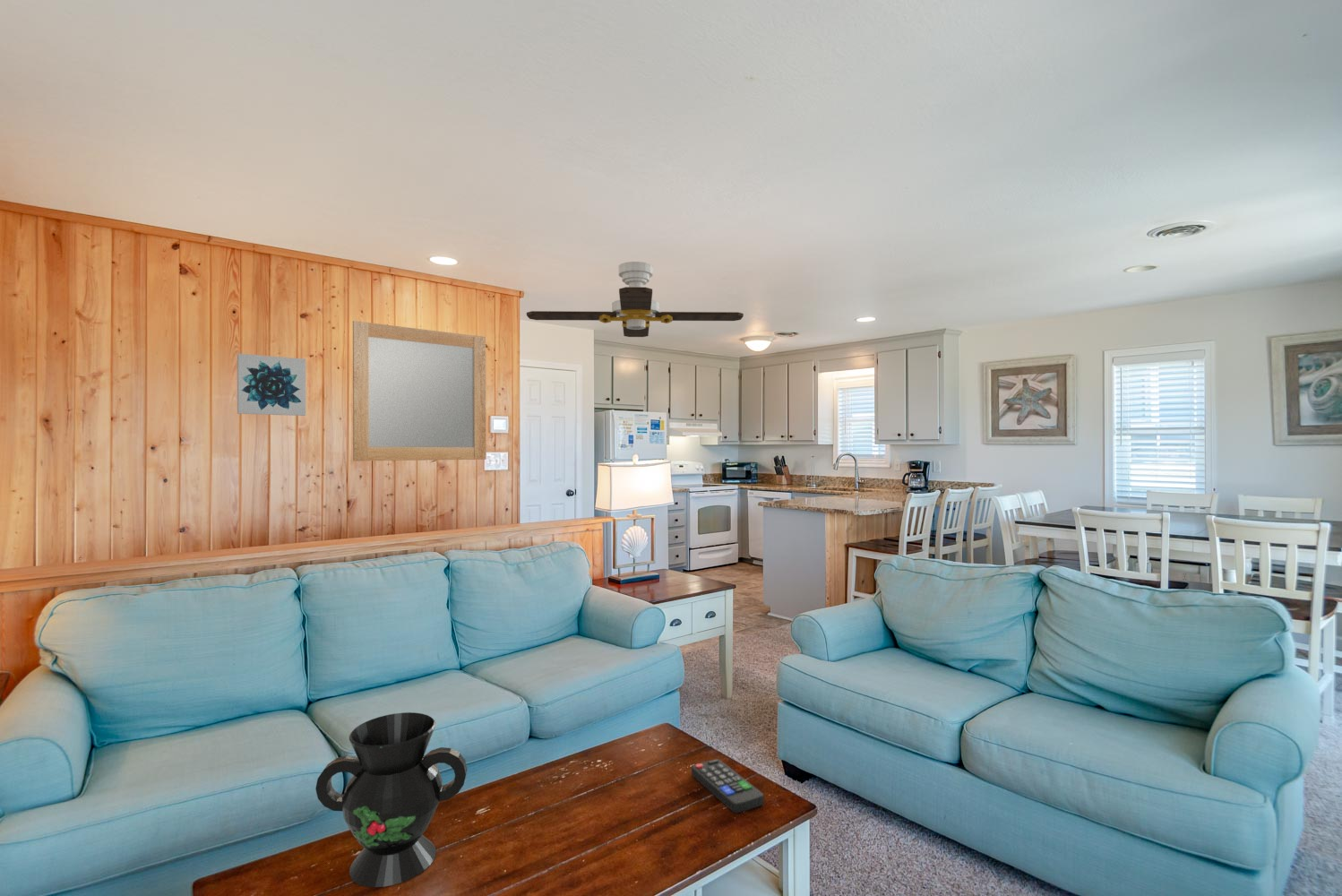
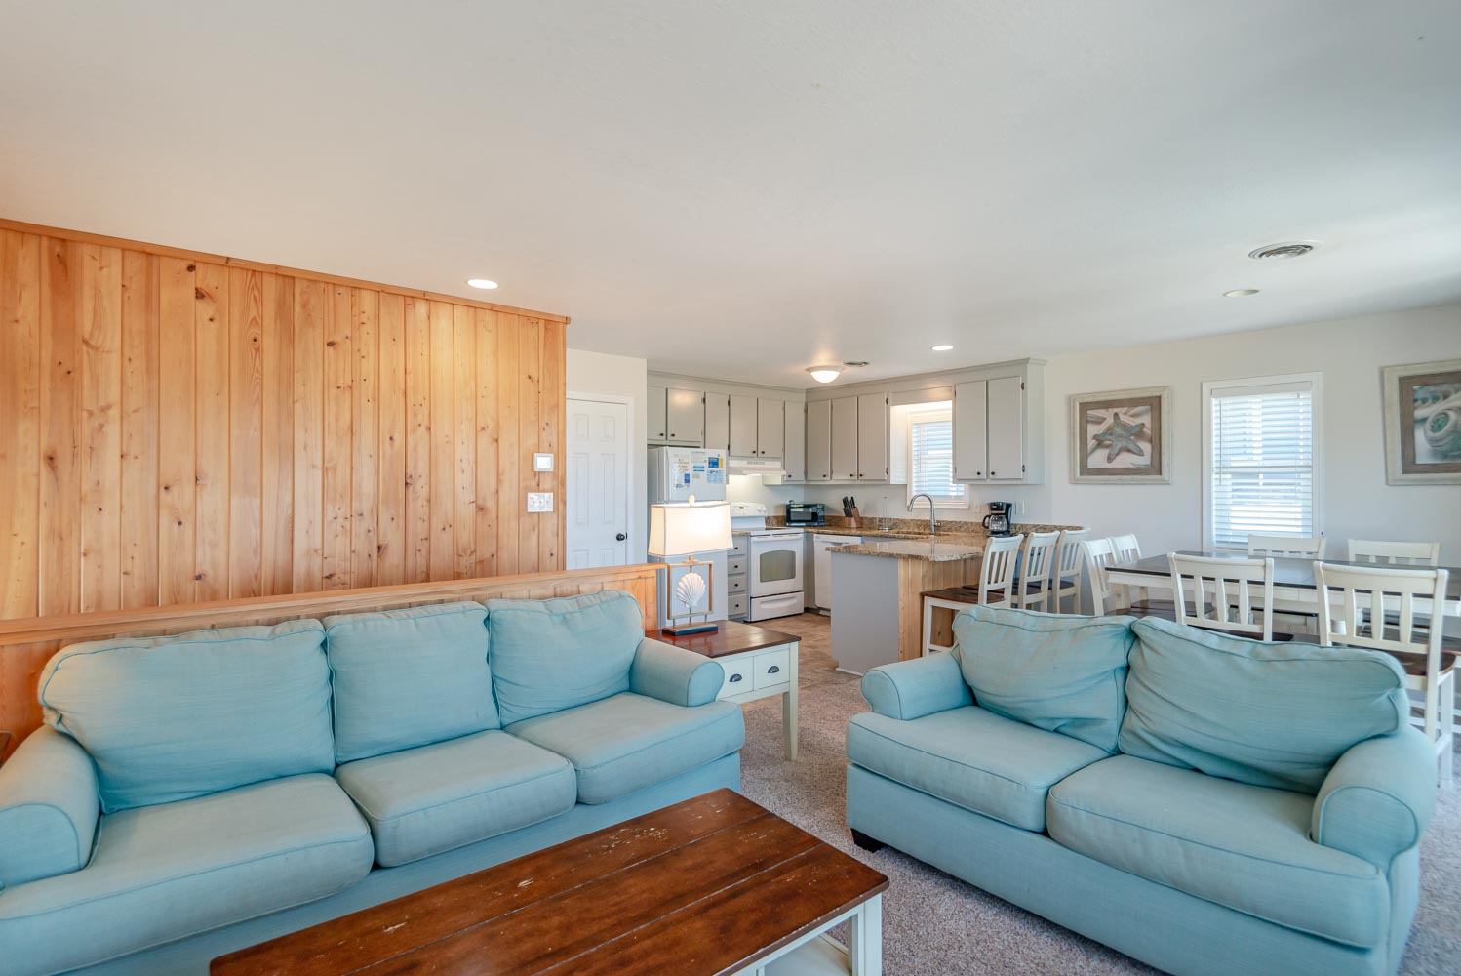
- remote control [691,758,765,814]
- decorative vase [314,711,469,888]
- ceiling fan [526,261,744,338]
- home mirror [352,320,487,461]
- wall art [237,353,306,417]
